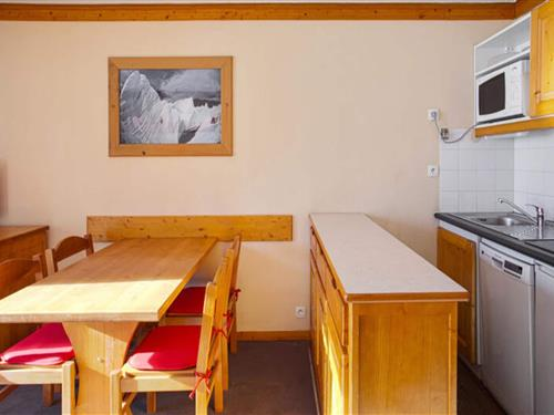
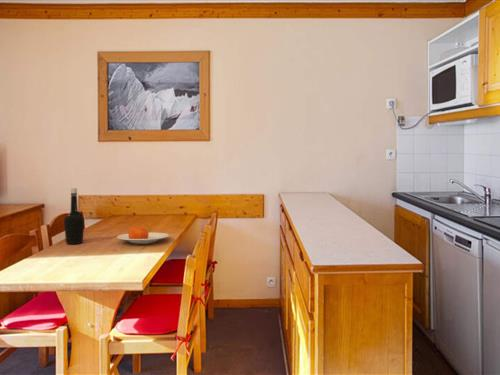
+ plate [116,226,170,245]
+ bottle [63,187,85,245]
